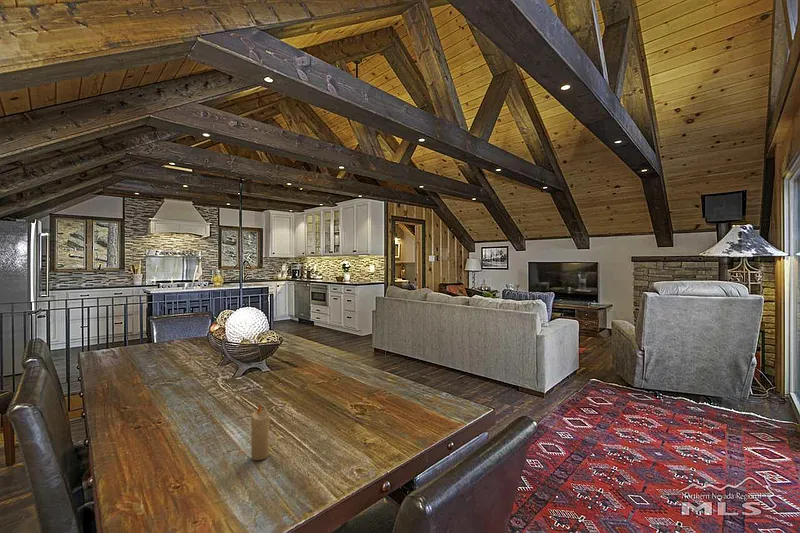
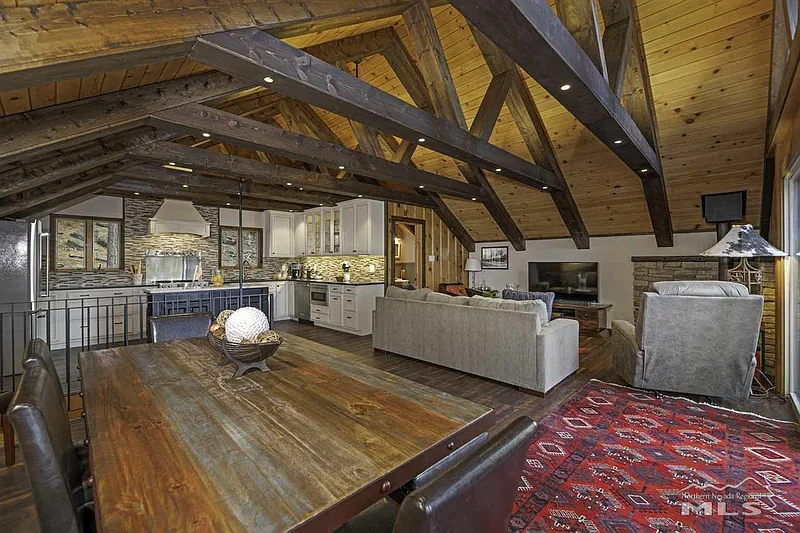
- candle [250,404,271,461]
